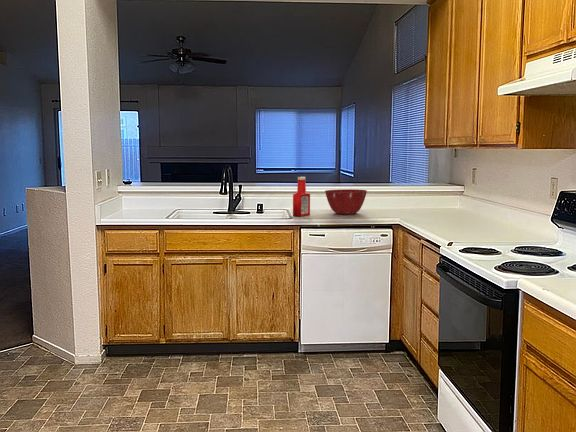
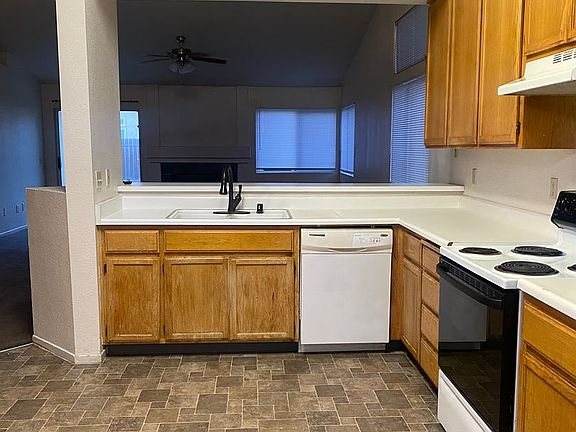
- soap bottle [292,176,311,217]
- mixing bowl [324,188,368,215]
